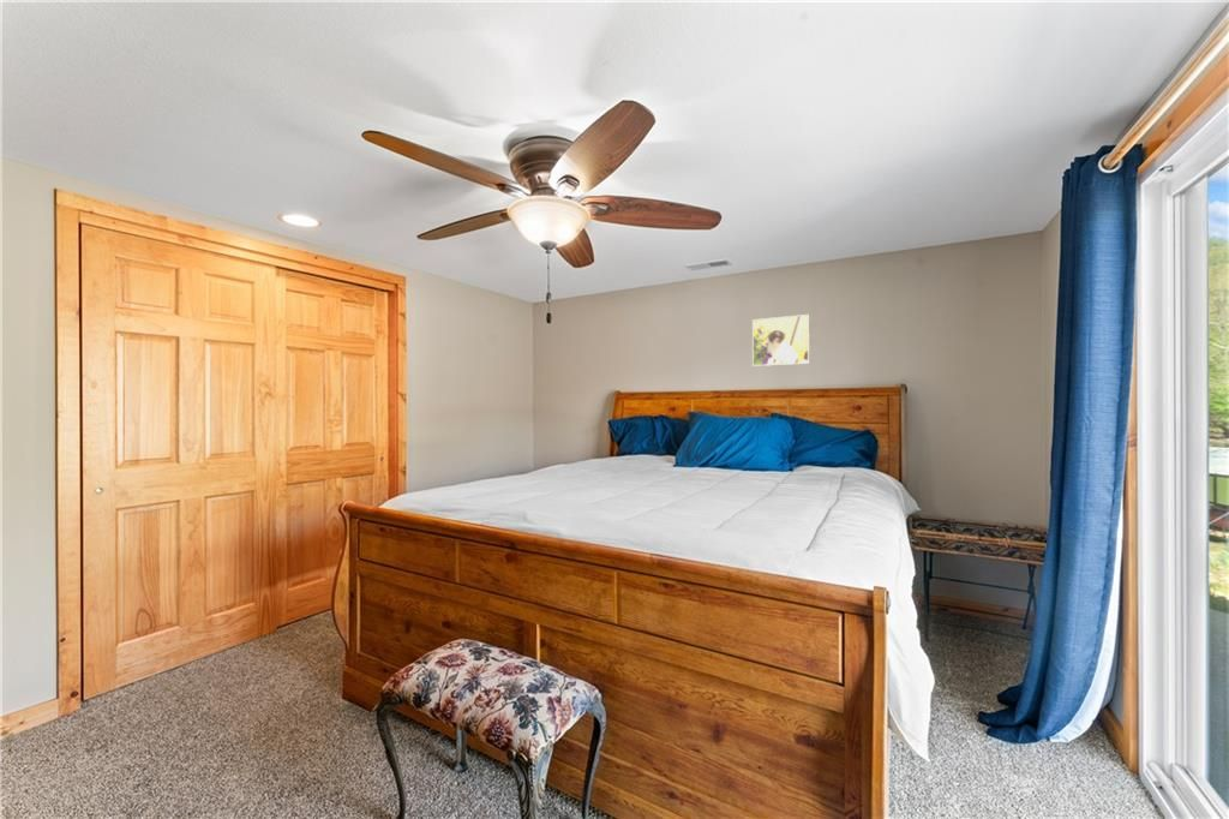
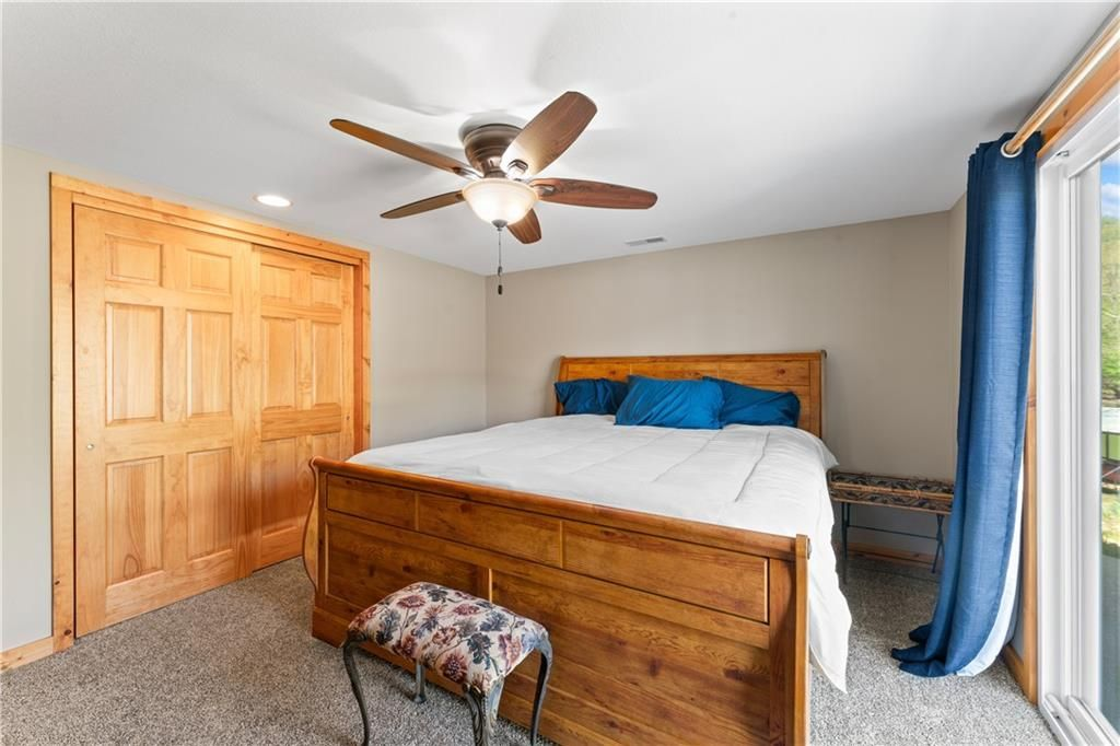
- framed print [751,313,811,367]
